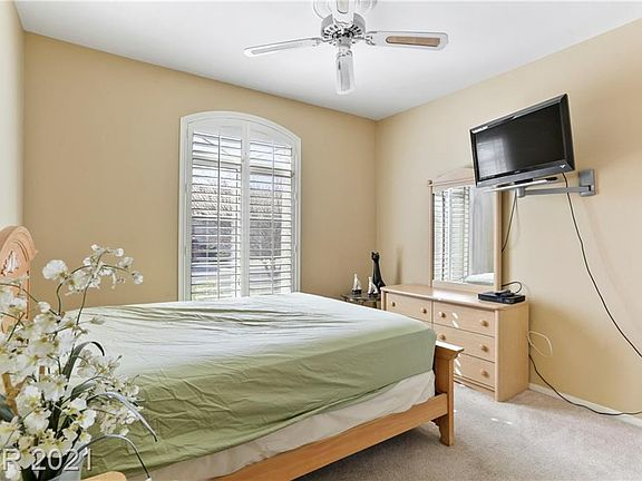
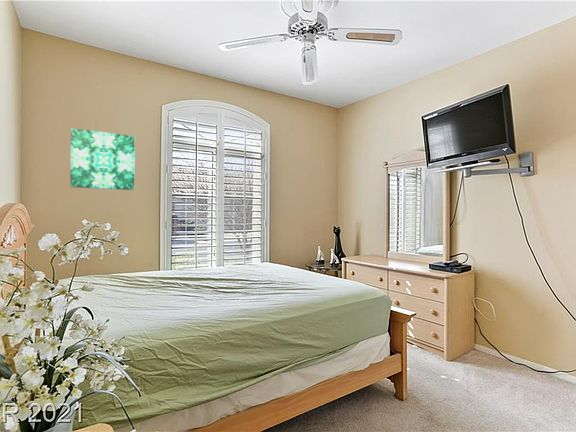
+ wall art [69,127,136,191]
